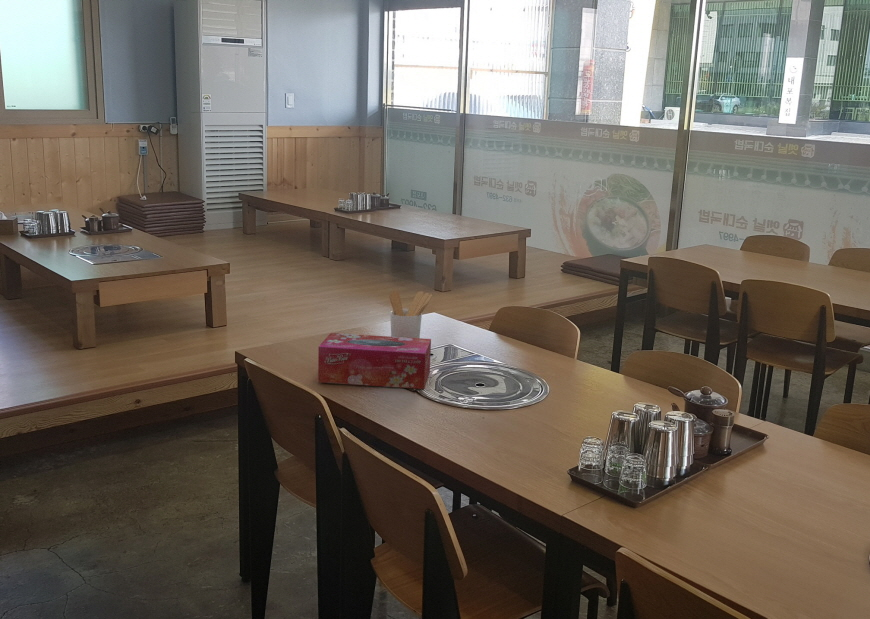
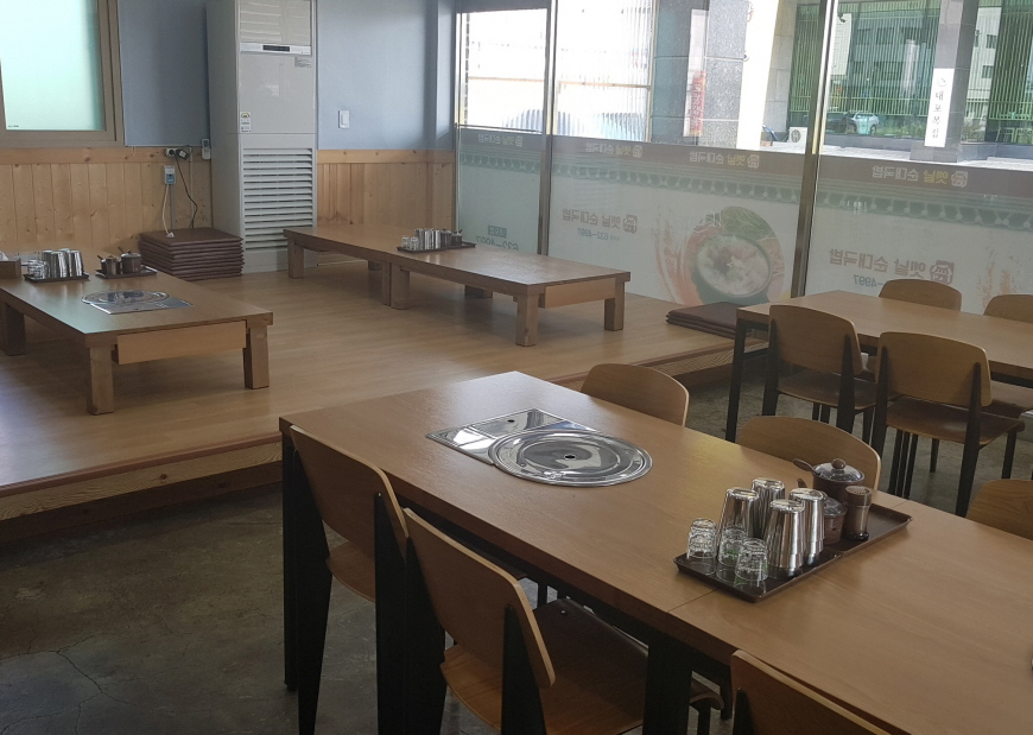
- utensil holder [388,290,433,338]
- tissue box [317,332,432,390]
